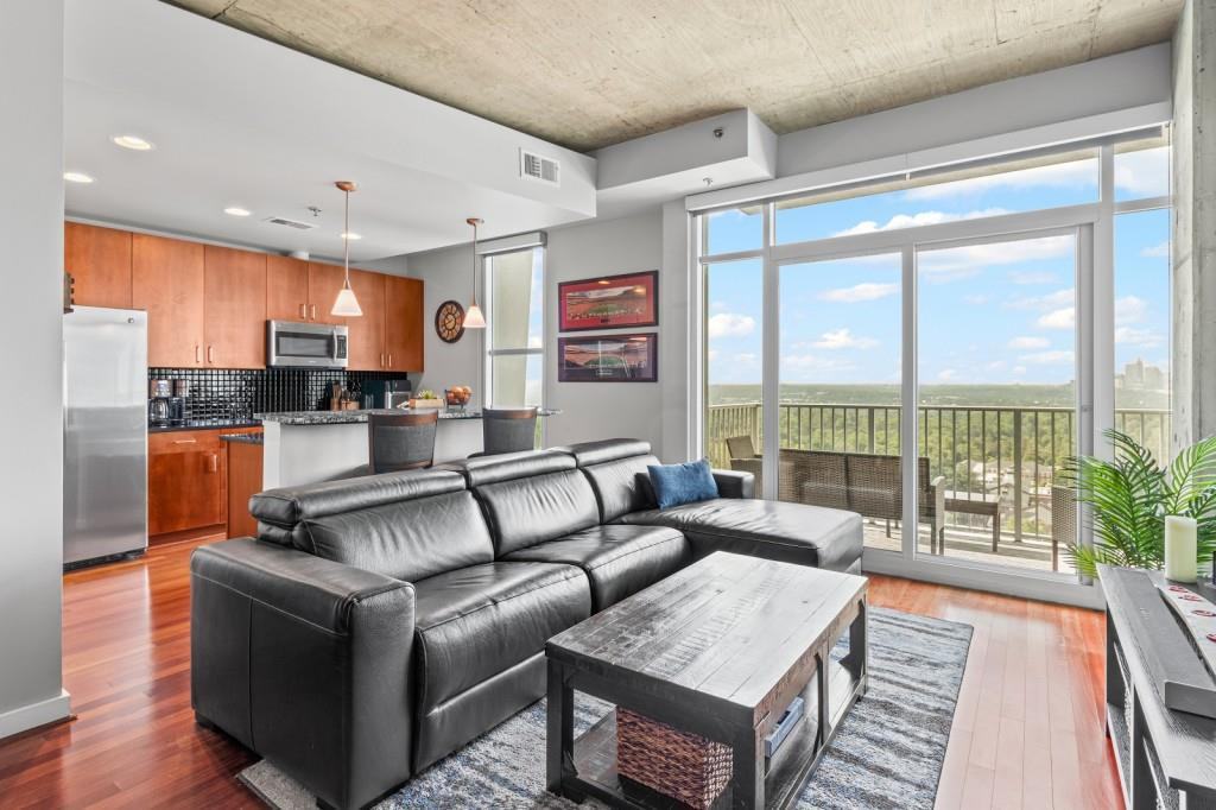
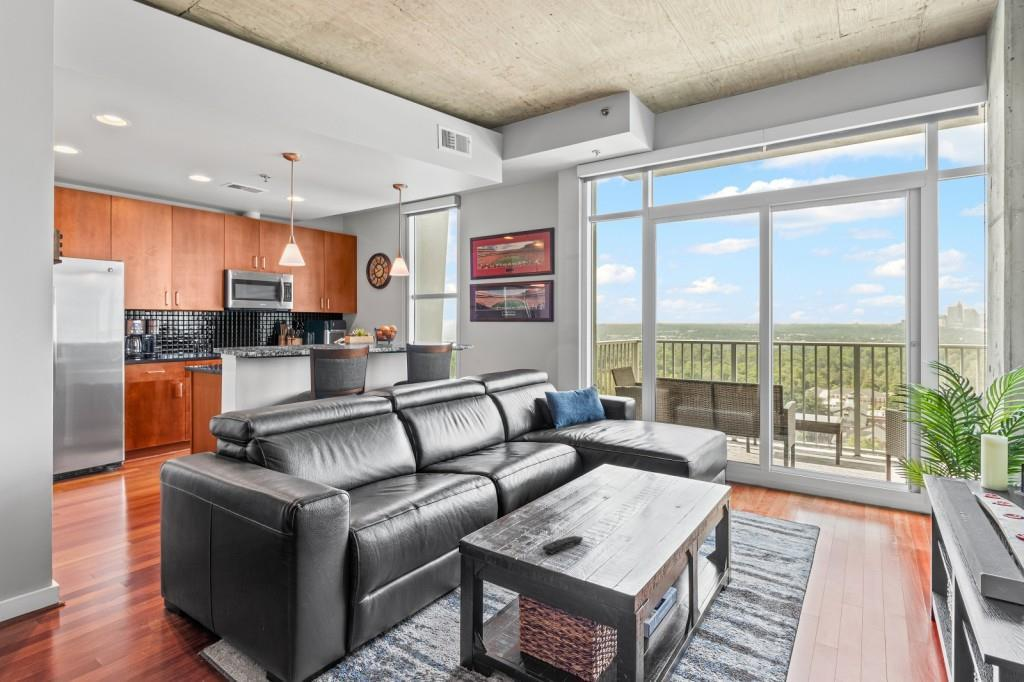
+ remote control [541,535,584,555]
